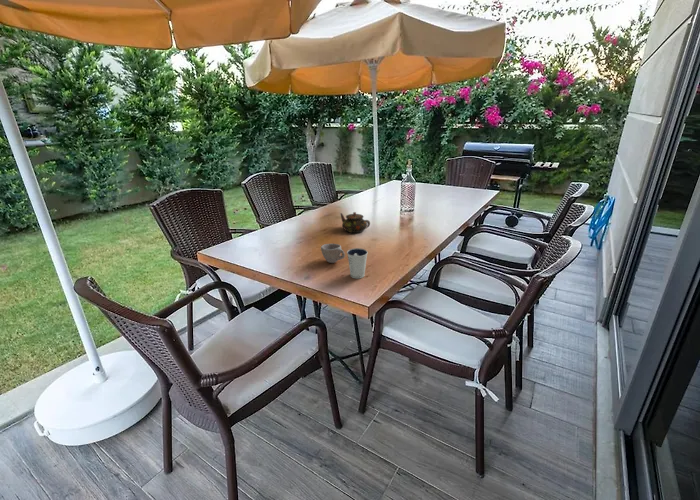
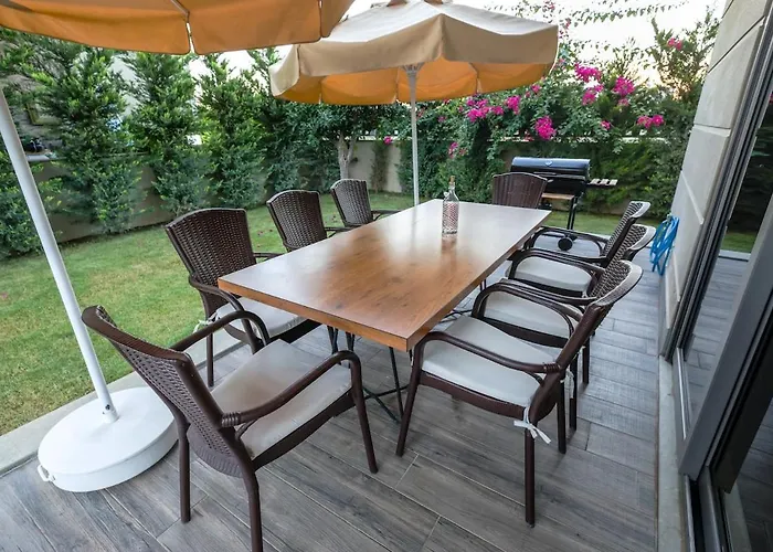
- dixie cup [346,247,369,280]
- cup [320,243,346,264]
- teapot [339,211,371,234]
